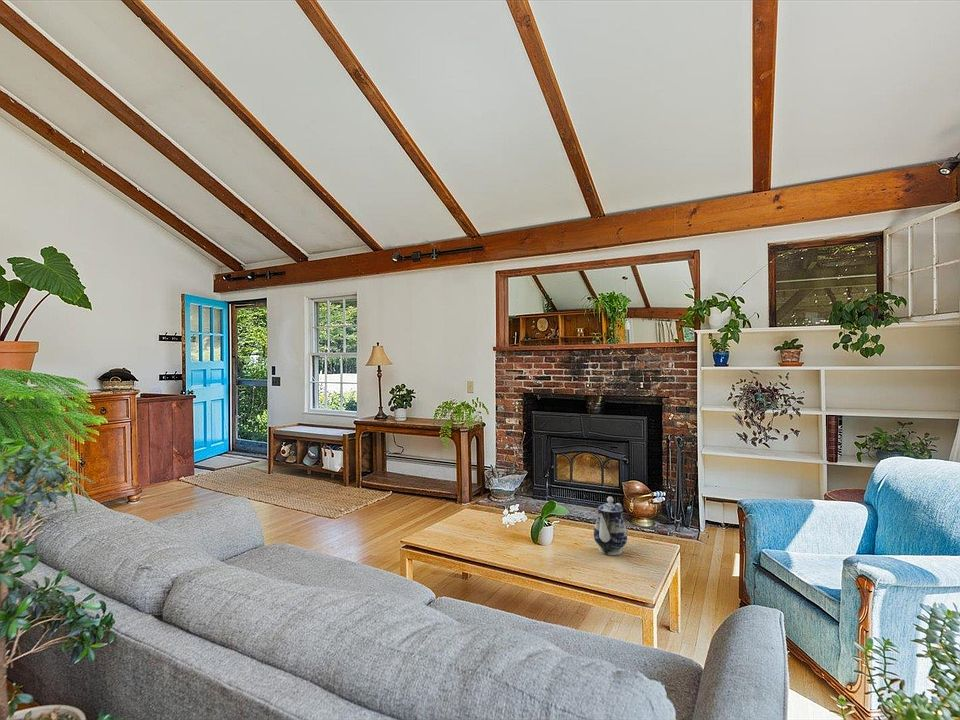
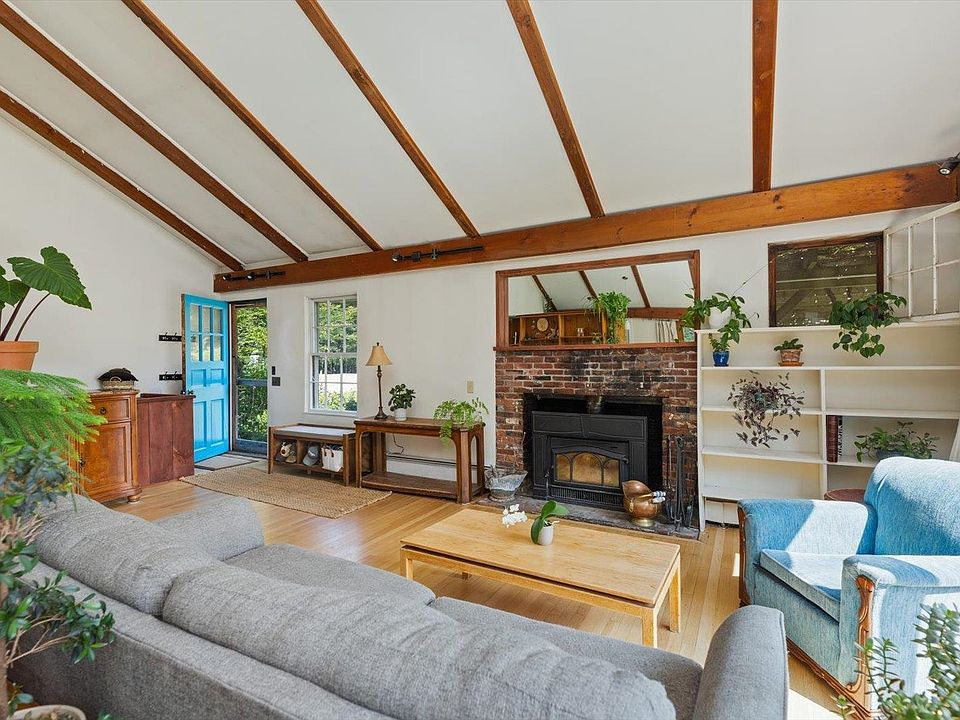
- teapot [593,496,628,556]
